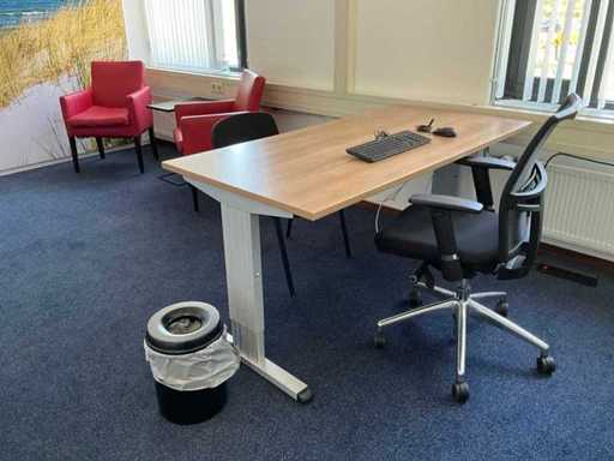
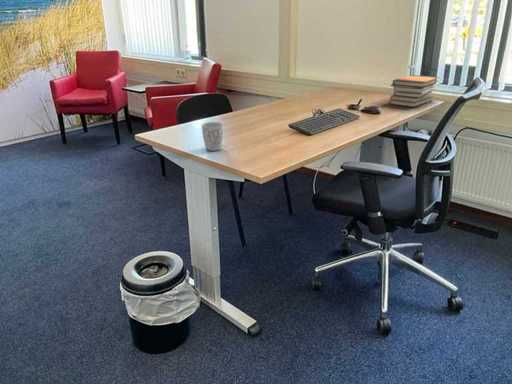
+ mug [201,121,224,152]
+ book stack [388,74,440,108]
